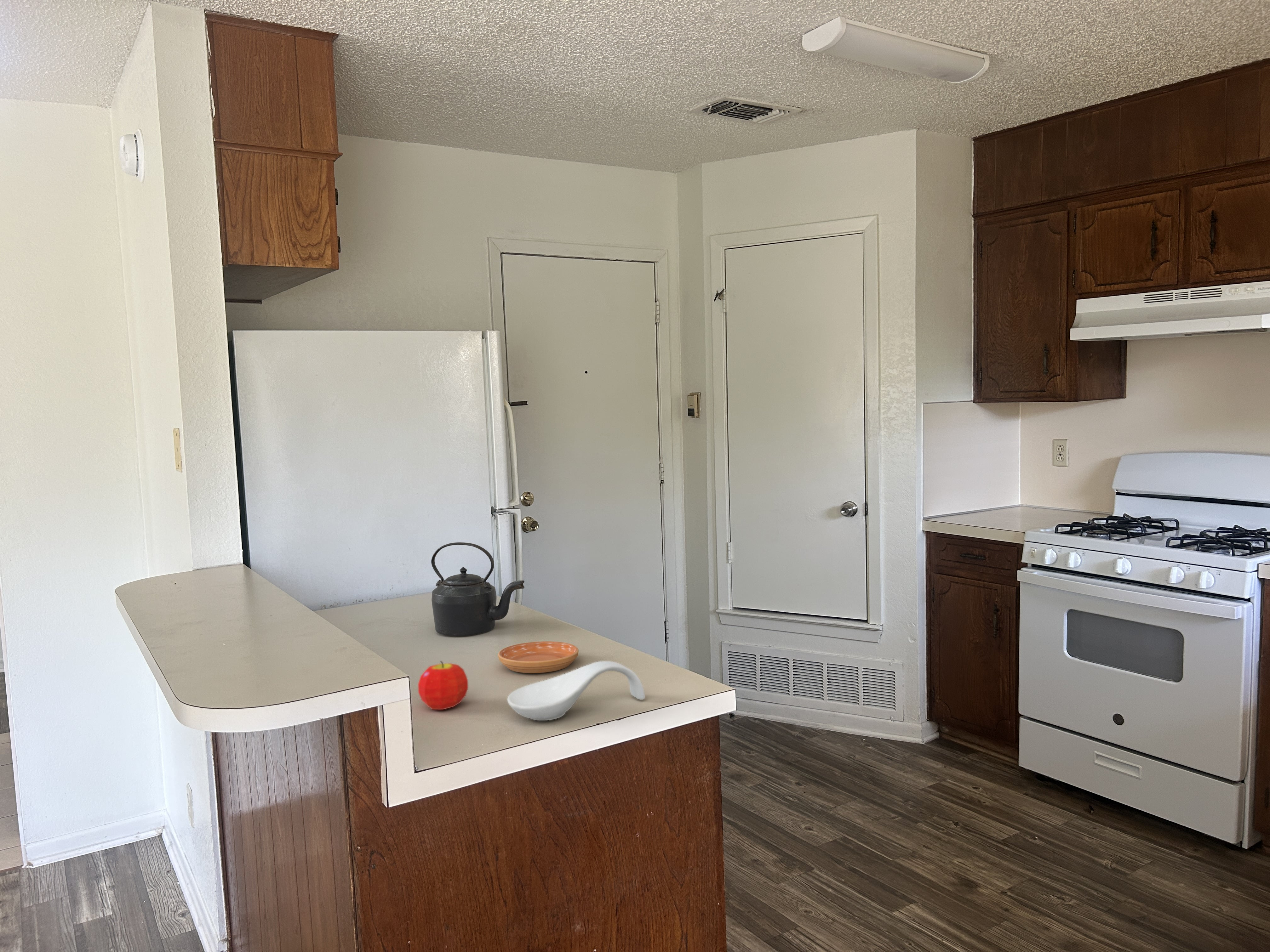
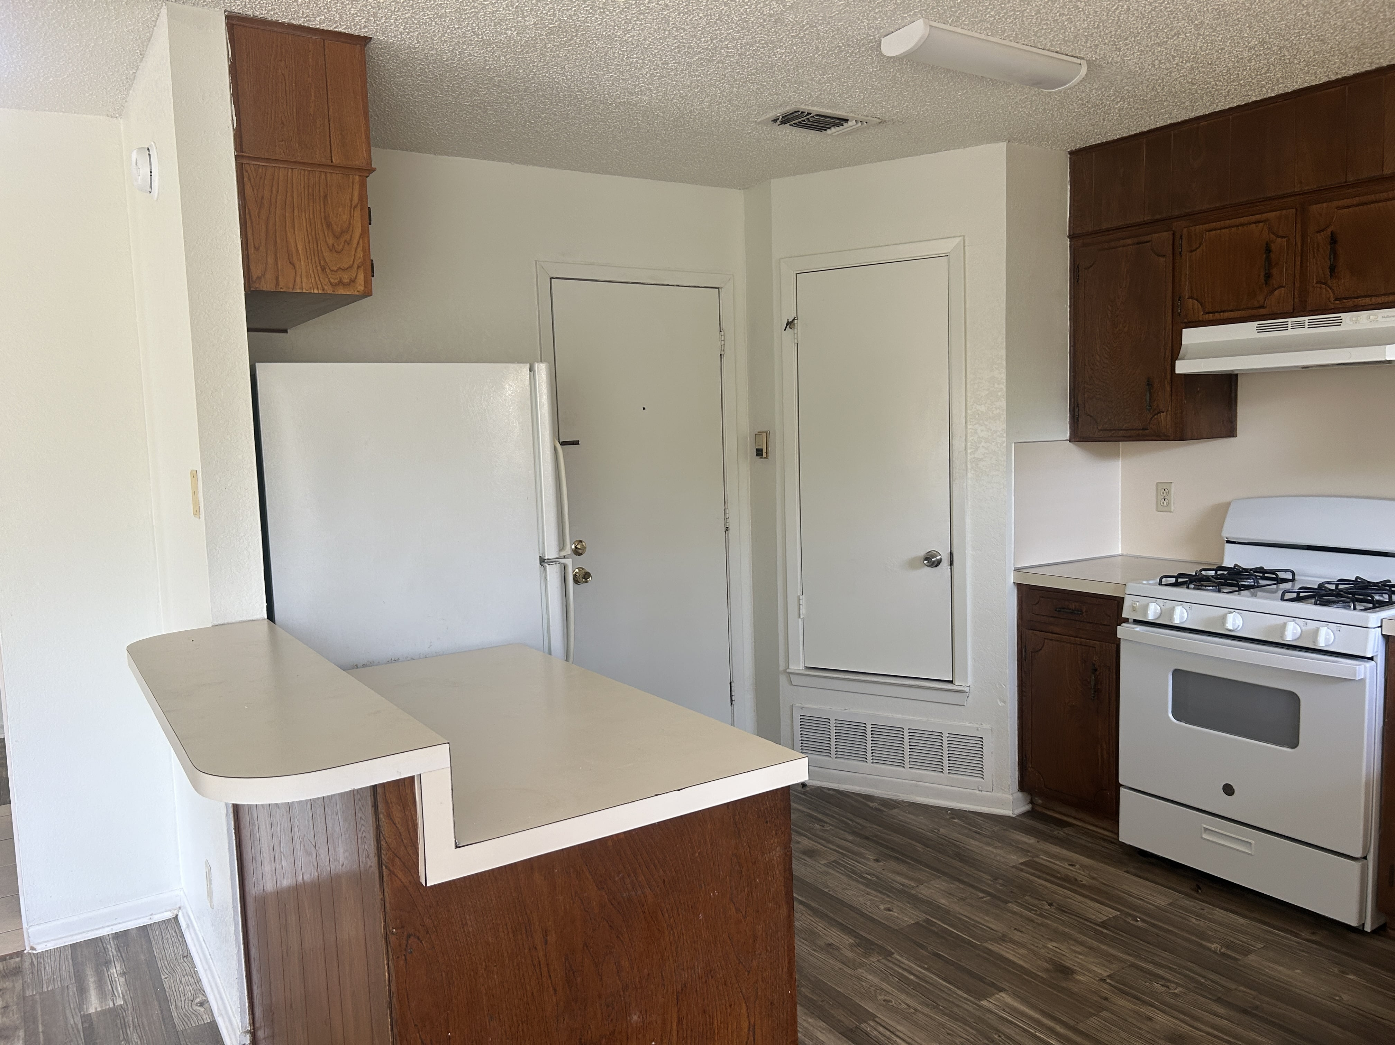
- saucer [498,641,579,673]
- kettle [431,542,525,636]
- spoon rest [507,660,645,721]
- fruit [418,660,468,710]
